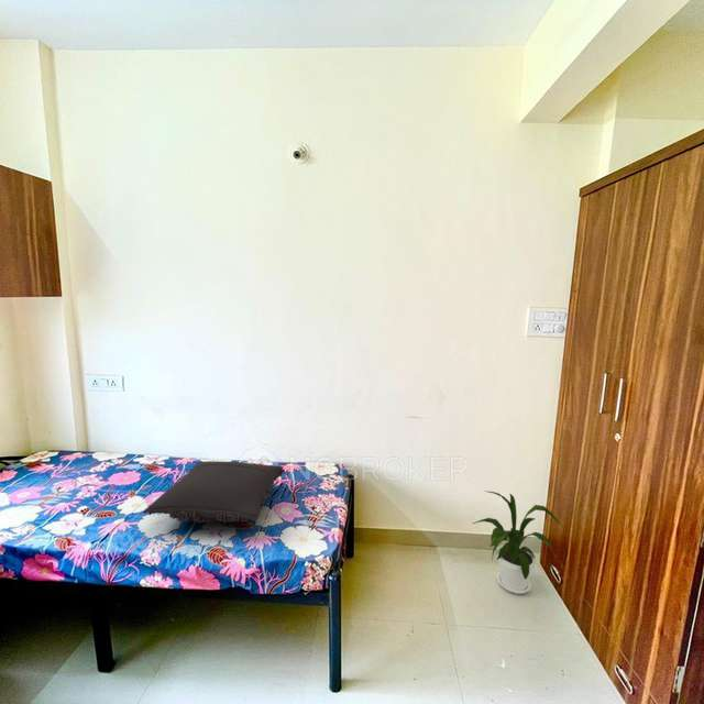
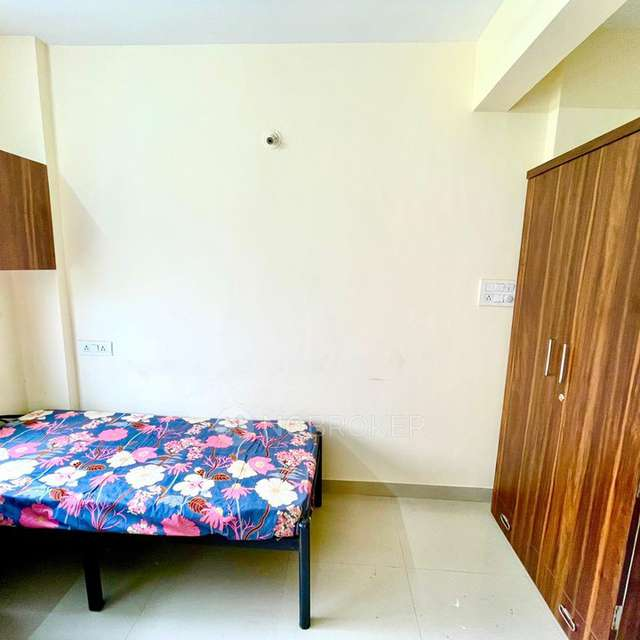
- house plant [472,490,562,595]
- pillow [142,460,286,525]
